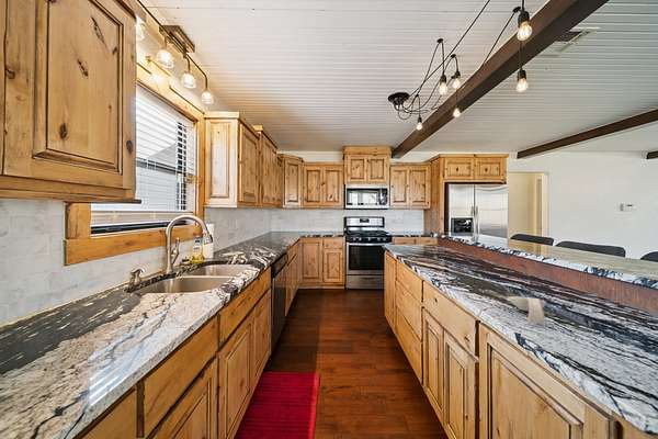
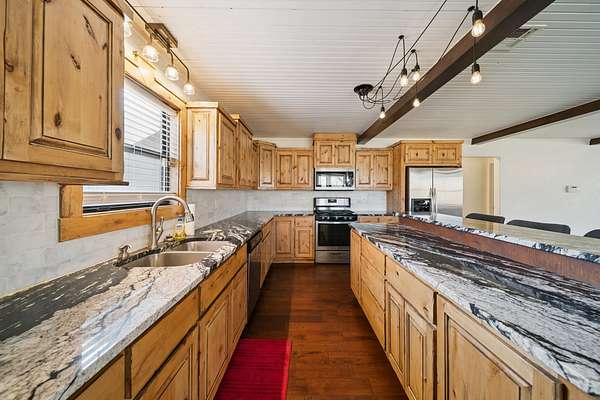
- spoon rest [508,295,547,325]
